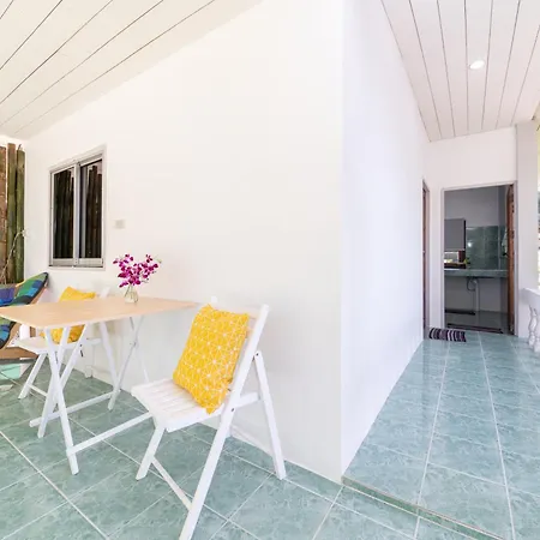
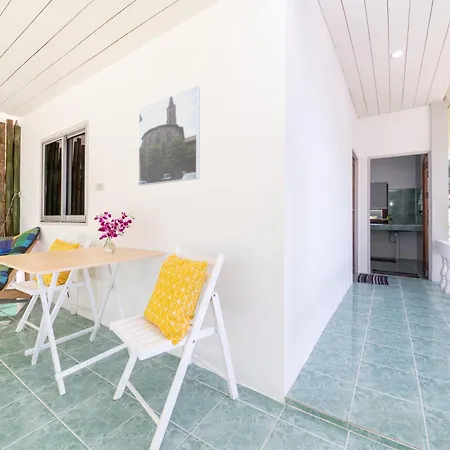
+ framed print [138,85,201,187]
